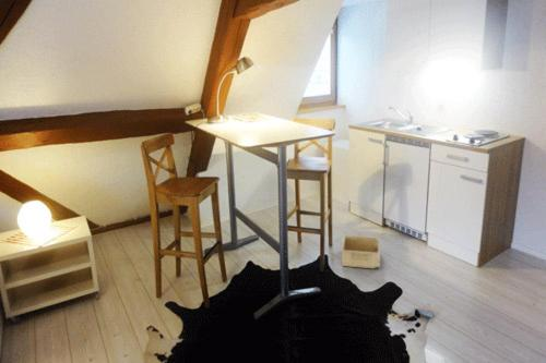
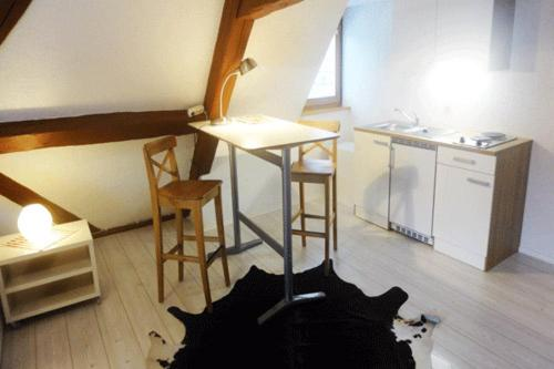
- storage bin [341,234,381,269]
